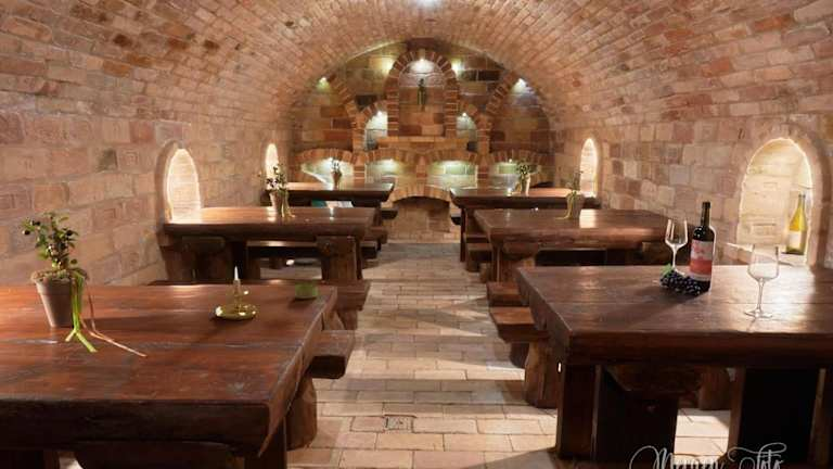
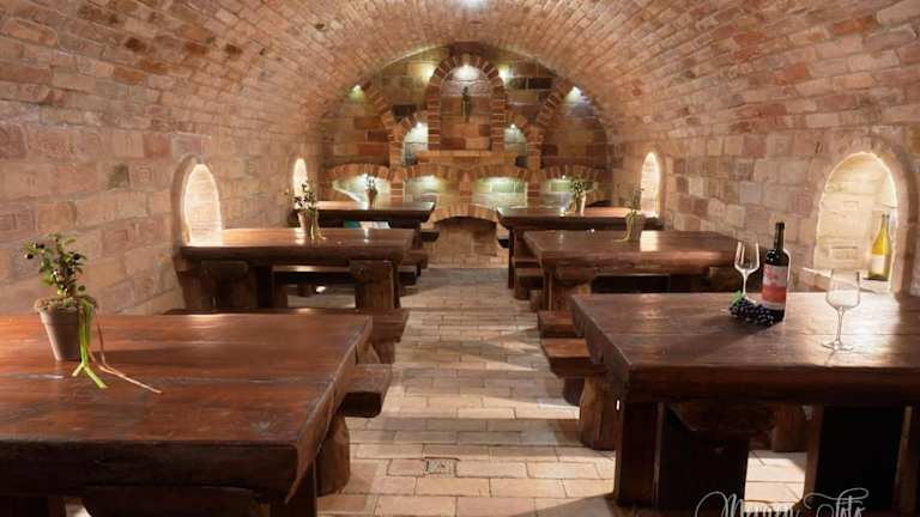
- jar [293,257,319,300]
- candle holder [215,266,259,320]
